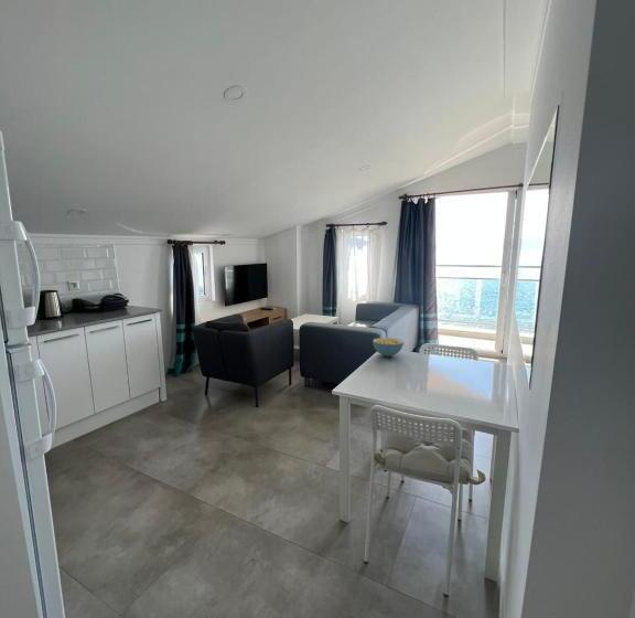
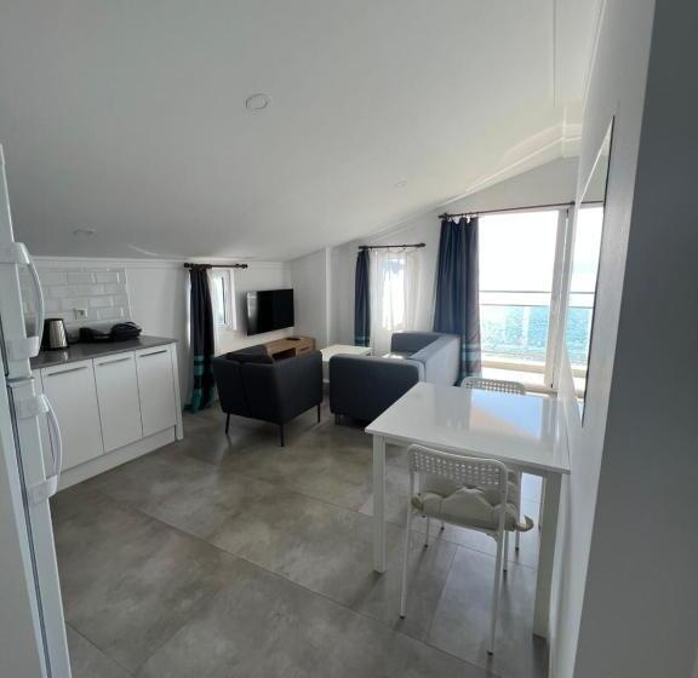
- cereal bowl [372,337,405,358]
